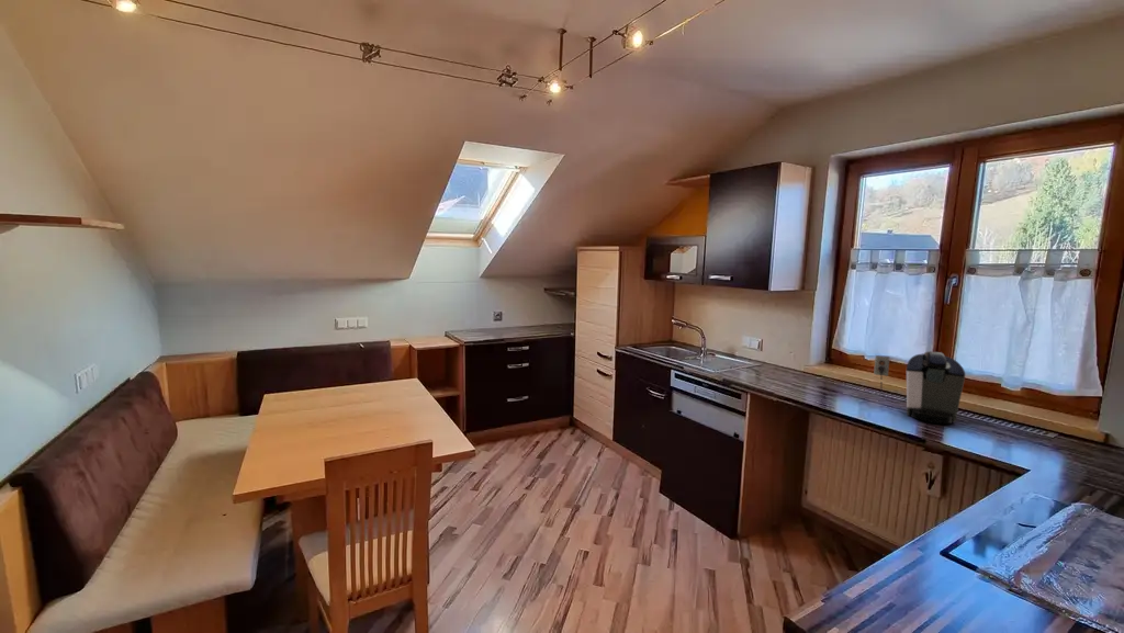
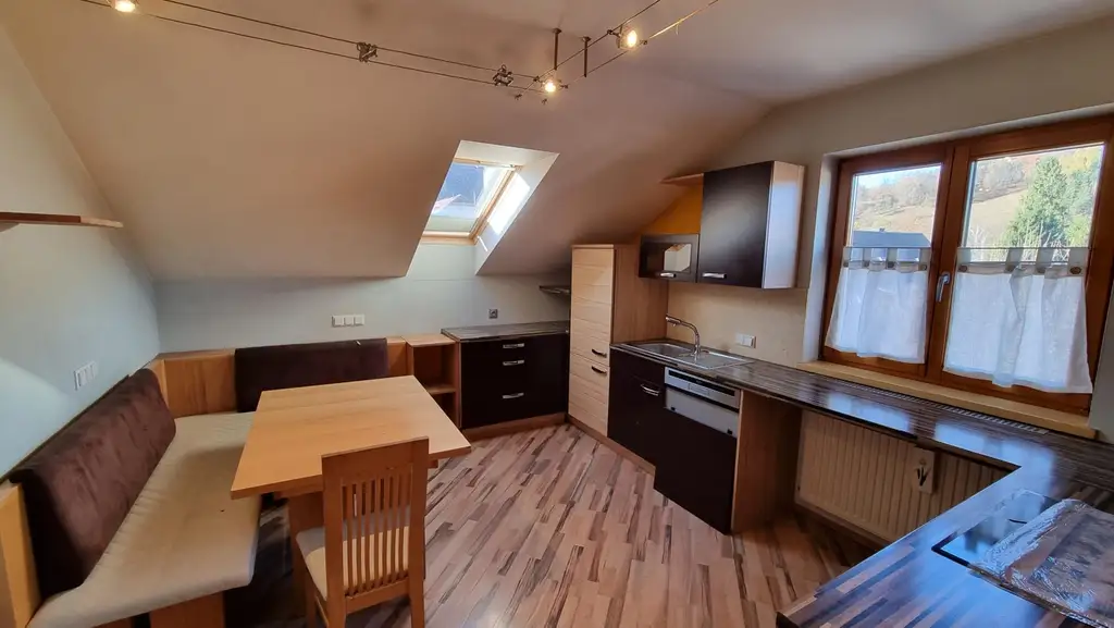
- coffee maker [873,350,966,425]
